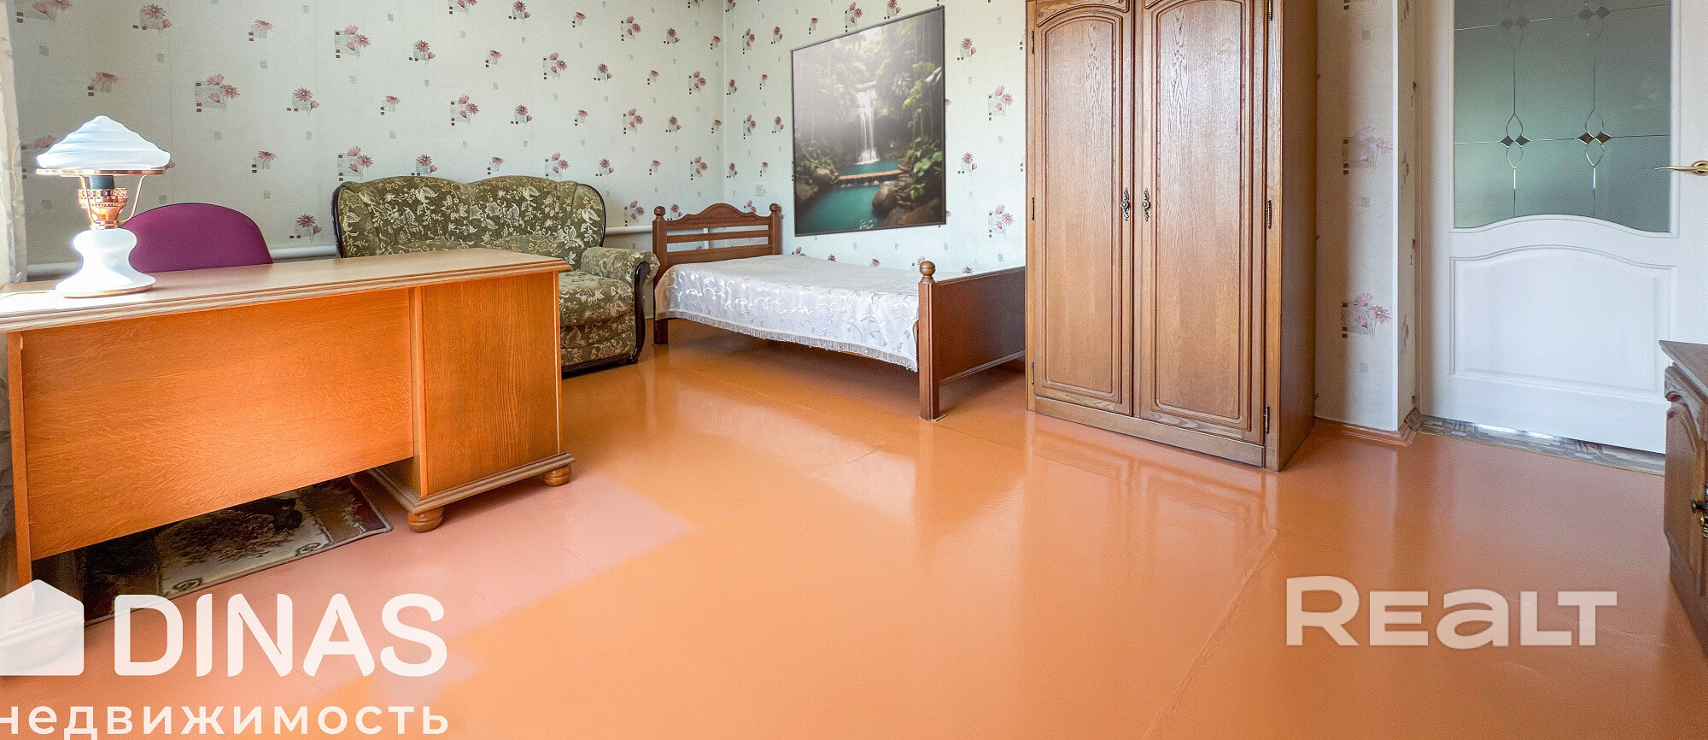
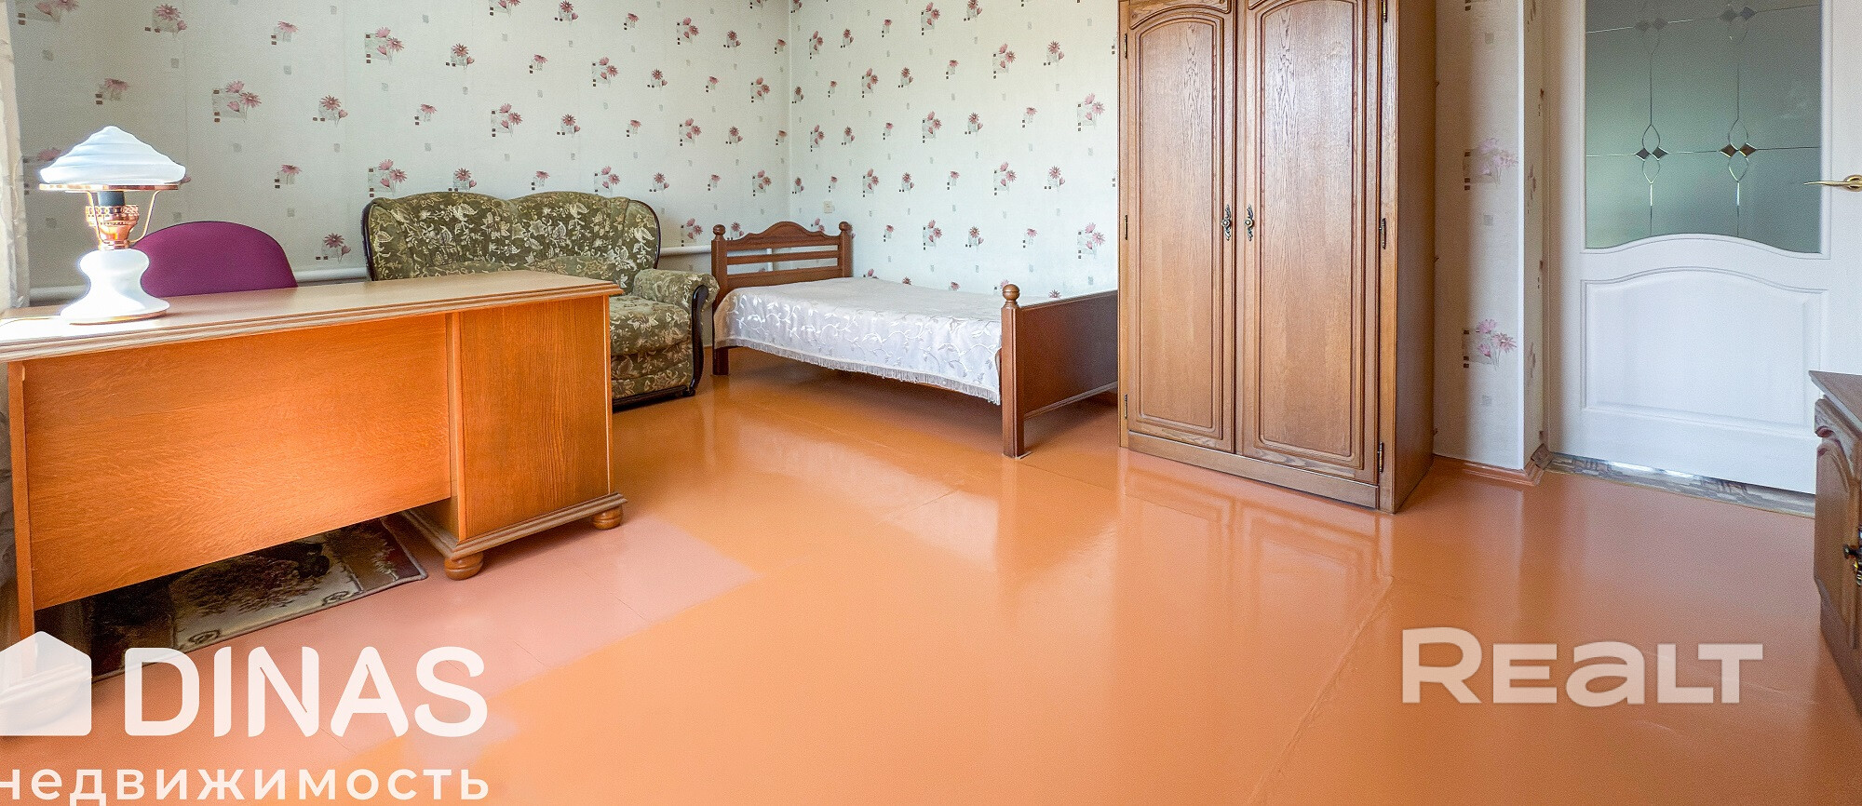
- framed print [789,4,947,238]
